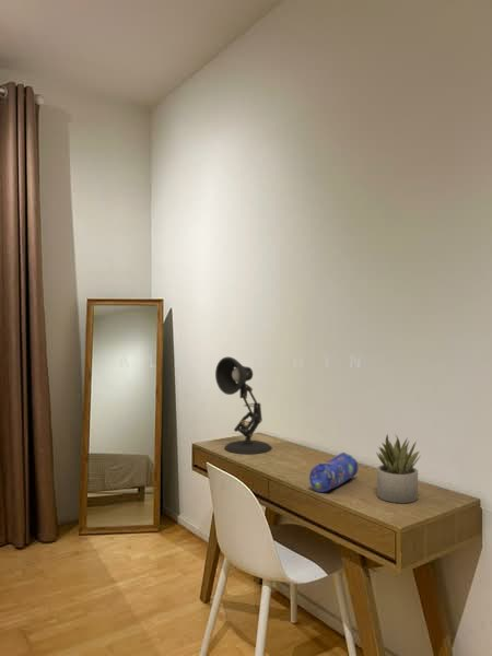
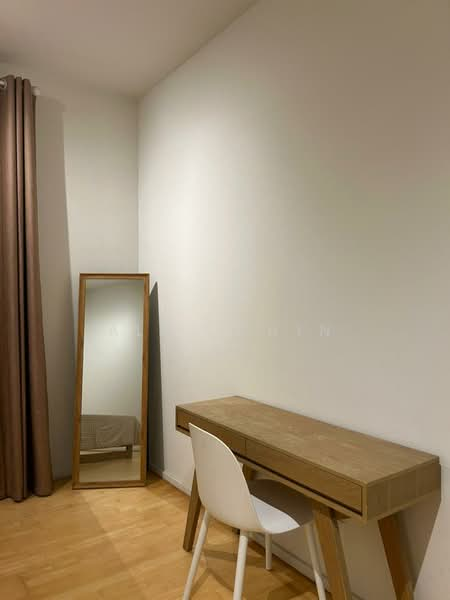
- desk lamp [214,355,272,455]
- succulent plant [375,433,421,504]
- pencil case [308,452,359,493]
